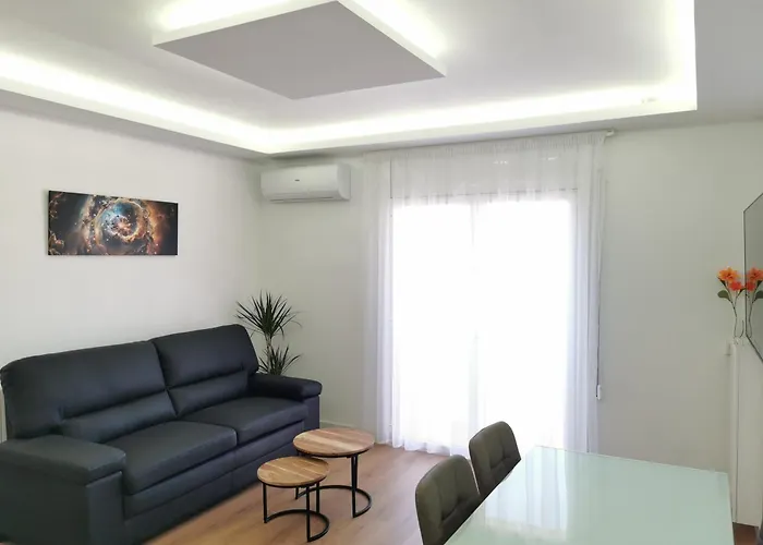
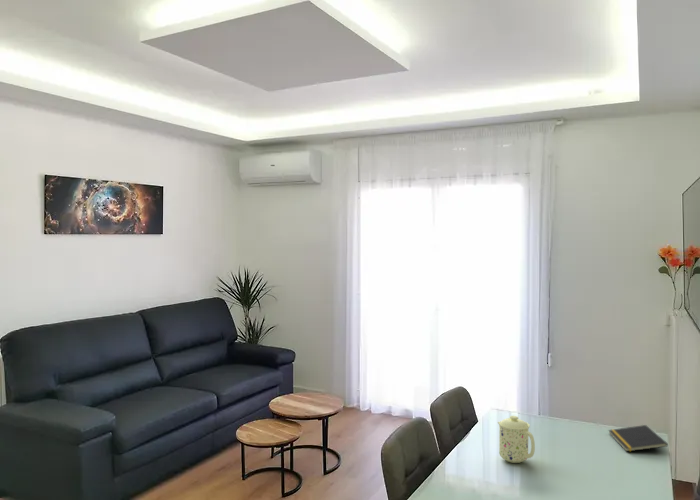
+ notepad [607,424,669,453]
+ mug [497,415,536,464]
